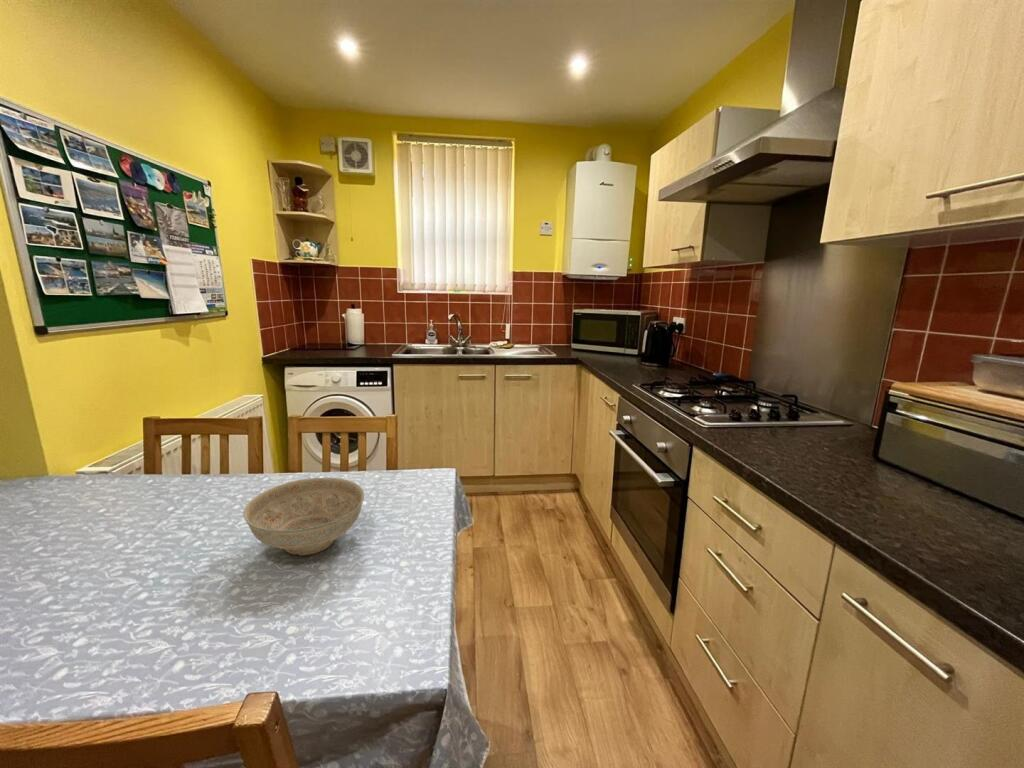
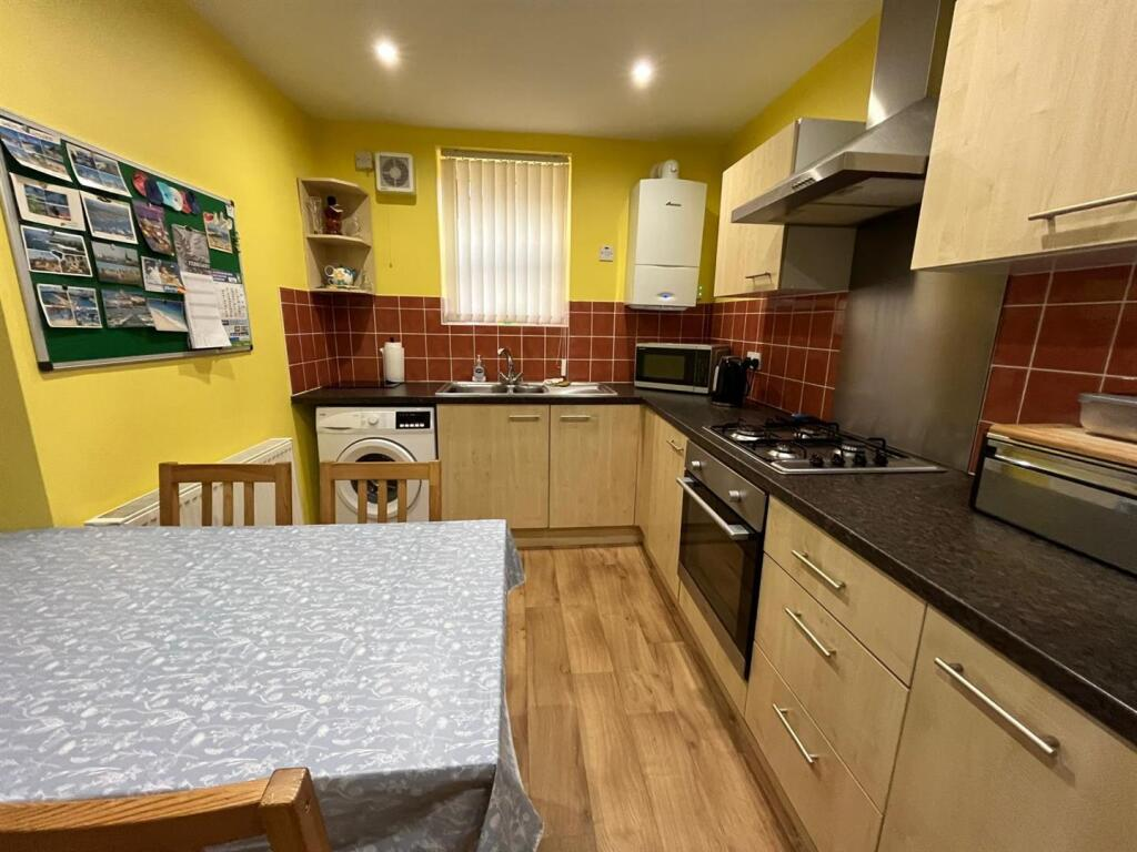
- decorative bowl [242,477,365,556]
